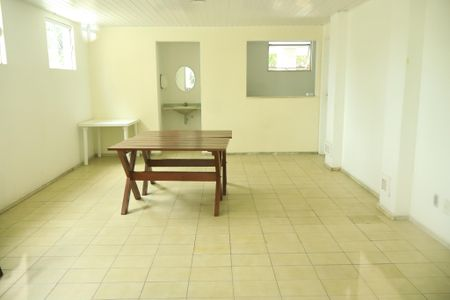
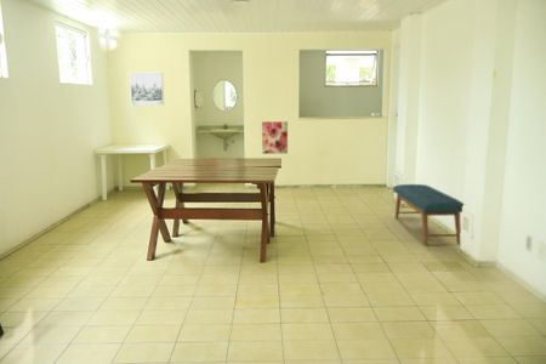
+ wall art [129,72,165,107]
+ bench [392,183,465,246]
+ wall art [261,120,289,155]
